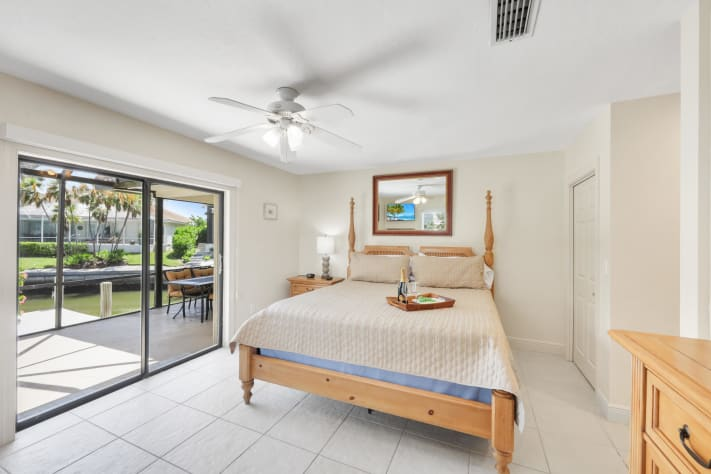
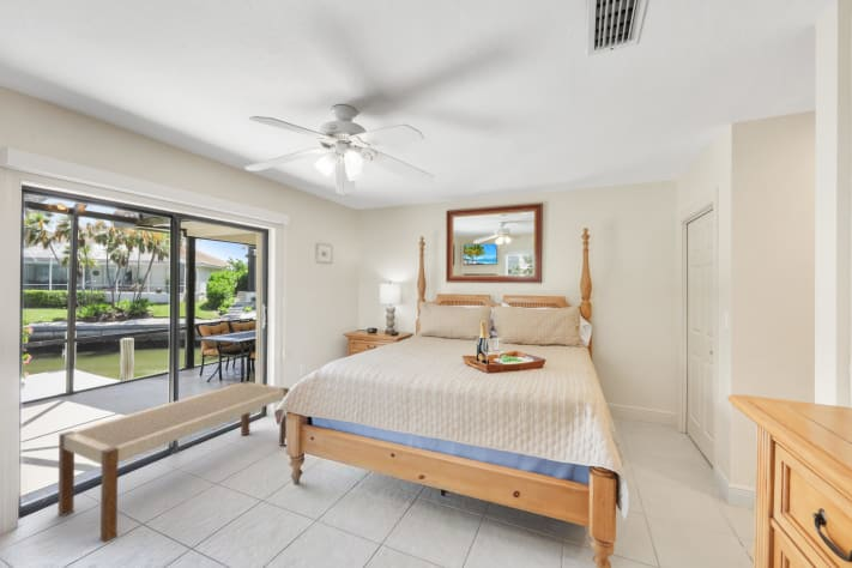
+ bench [58,380,290,543]
